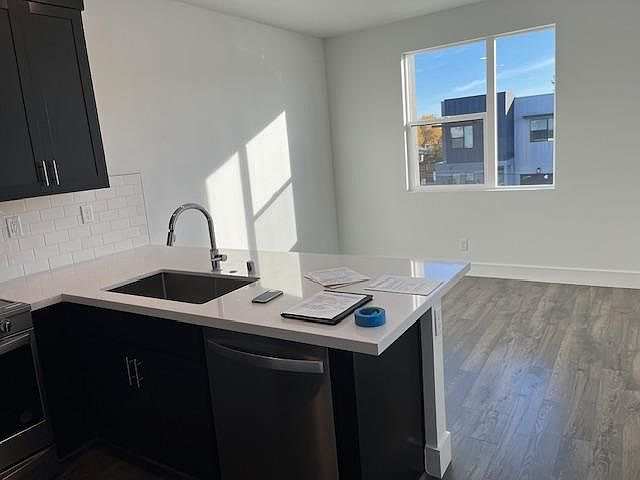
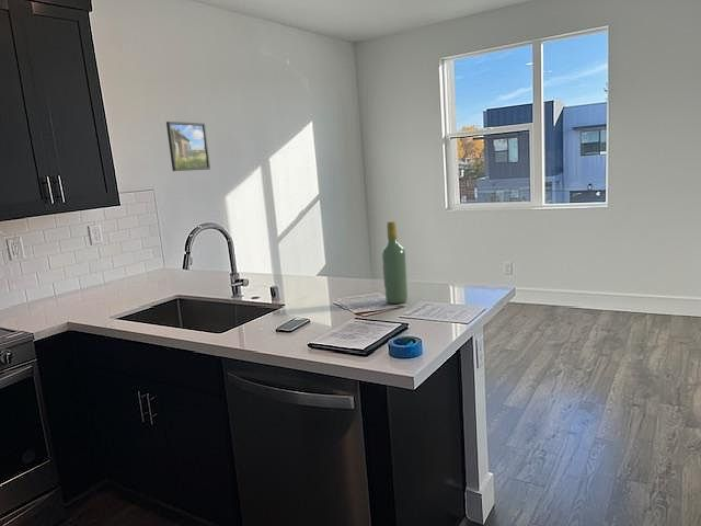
+ wine bottle [381,220,409,305]
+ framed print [165,121,211,172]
